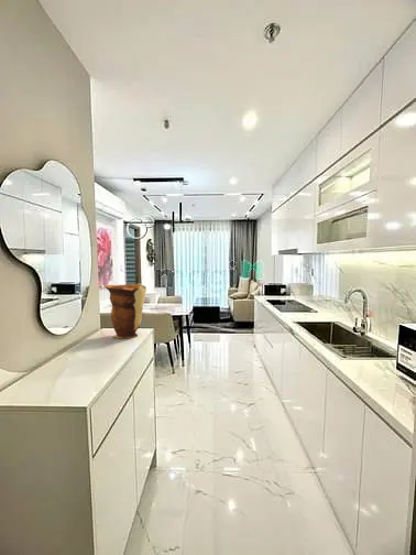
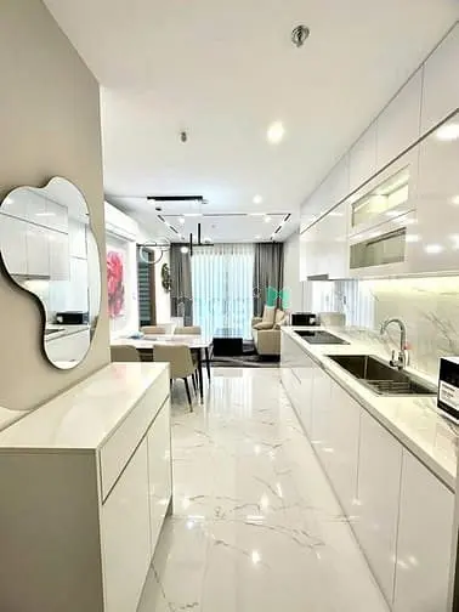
- decorative vase [103,282,147,339]
